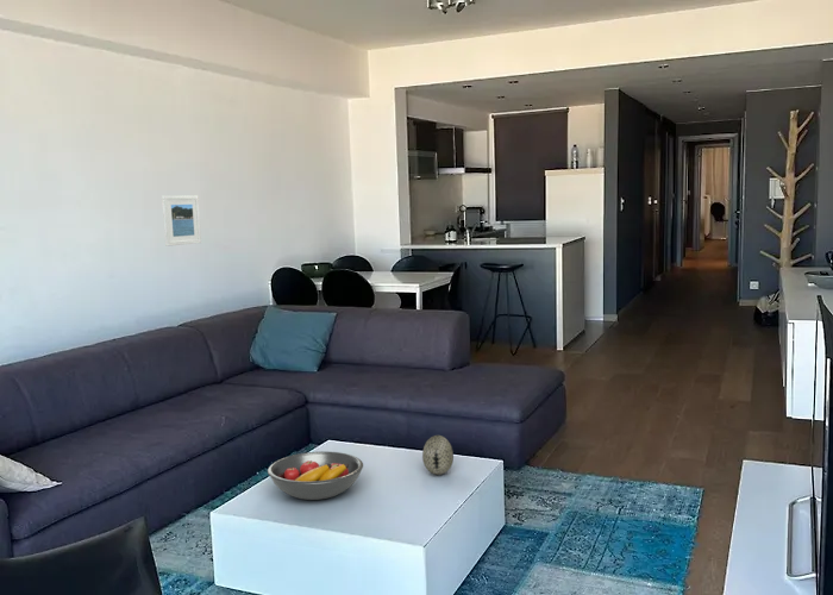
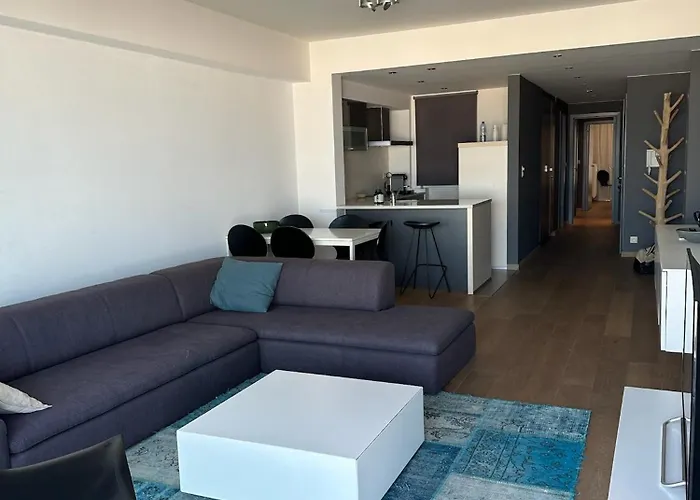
- fruit bowl [267,451,364,501]
- decorative egg [421,434,455,476]
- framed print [161,194,202,248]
